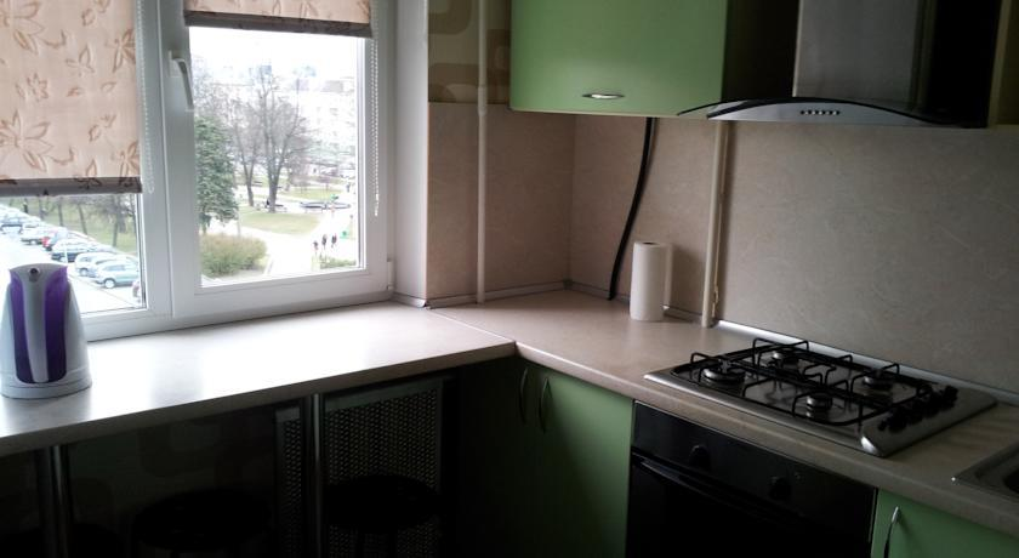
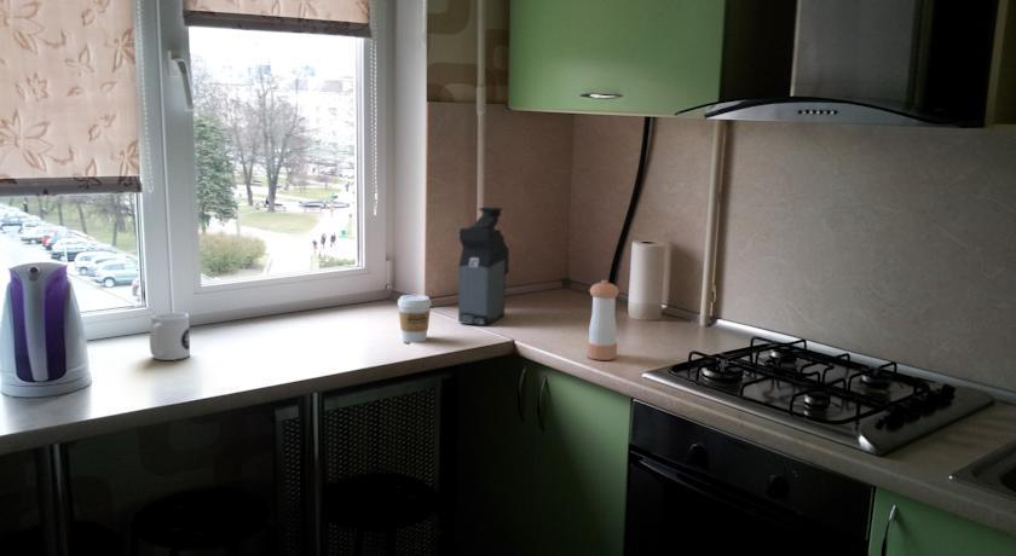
+ pepper shaker [585,279,620,361]
+ coffee maker [457,207,510,326]
+ mug [149,311,191,361]
+ coffee cup [397,294,432,344]
